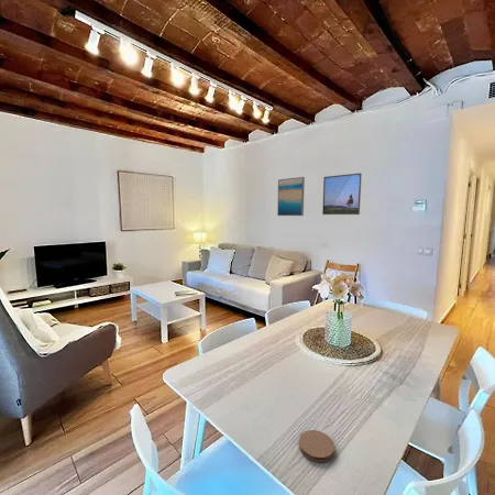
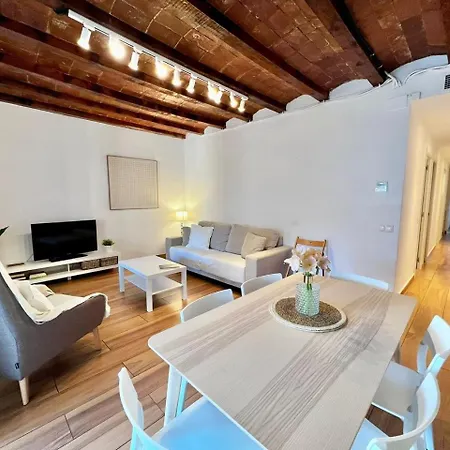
- wall art [276,176,306,217]
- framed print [321,172,363,216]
- coaster [298,429,336,463]
